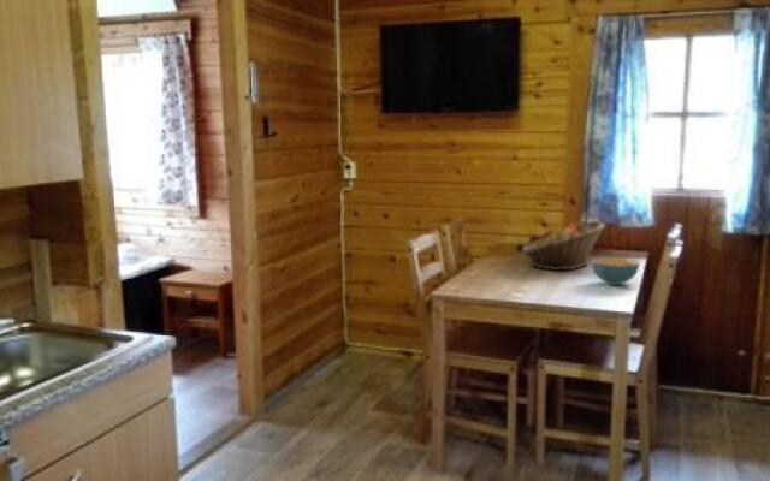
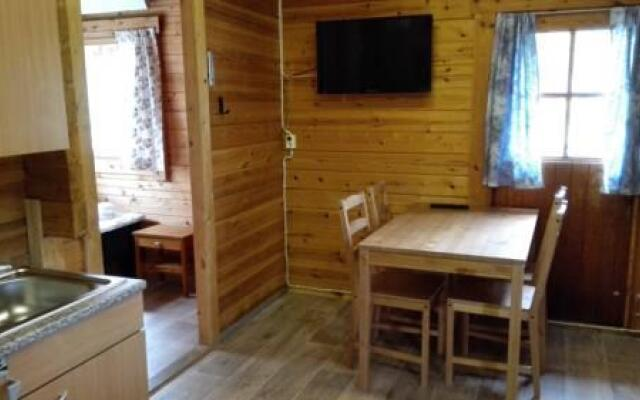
- fruit basket [521,220,606,272]
- cereal bowl [590,256,641,286]
